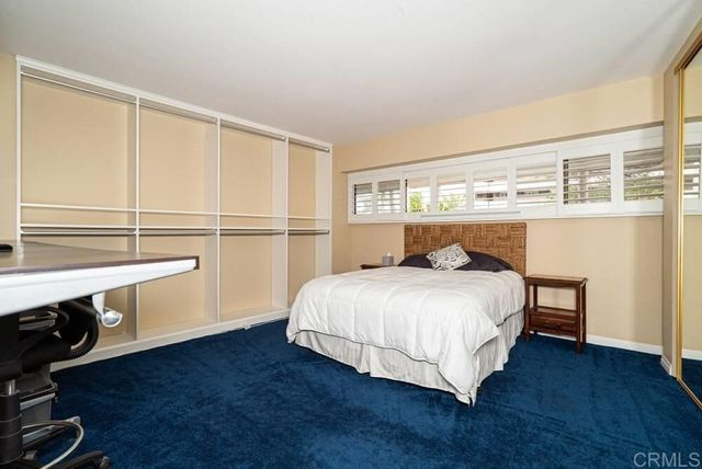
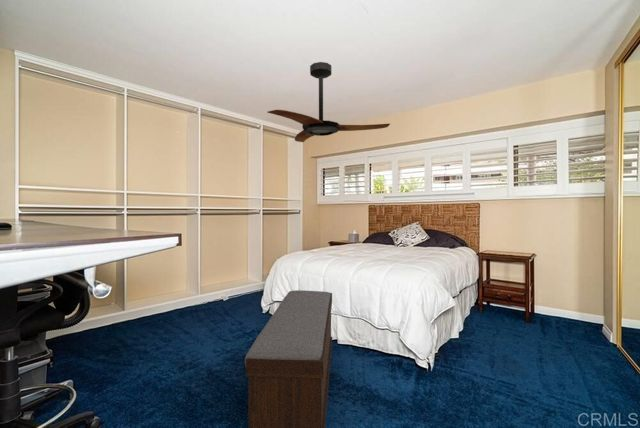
+ bench [244,289,333,428]
+ ceiling fan [267,61,391,143]
